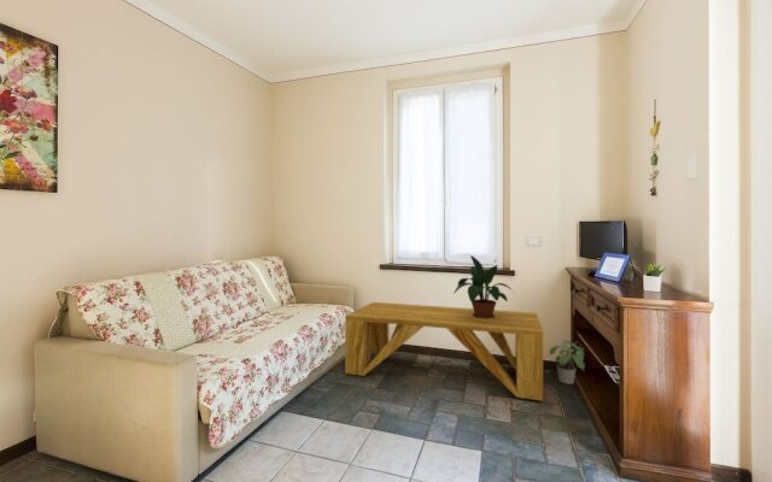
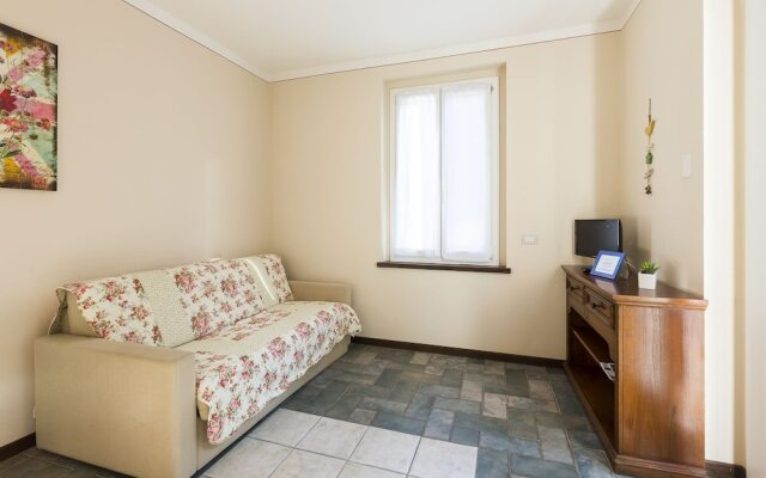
- bench [344,301,544,402]
- potted plant [548,339,586,386]
- potted plant [452,254,515,319]
